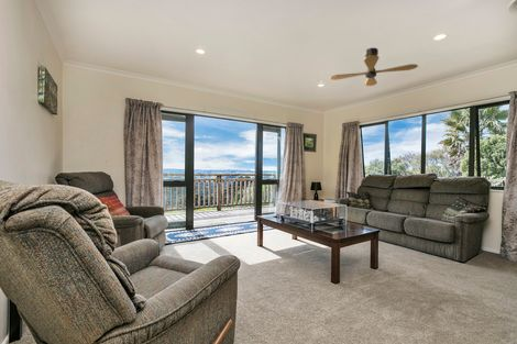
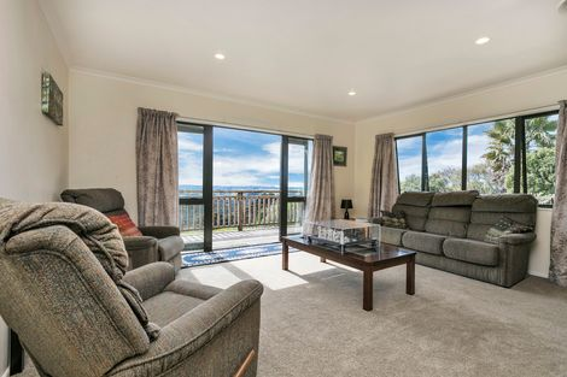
- ceiling fan [329,47,419,87]
